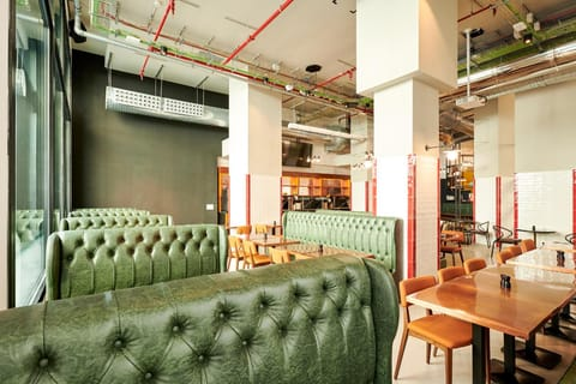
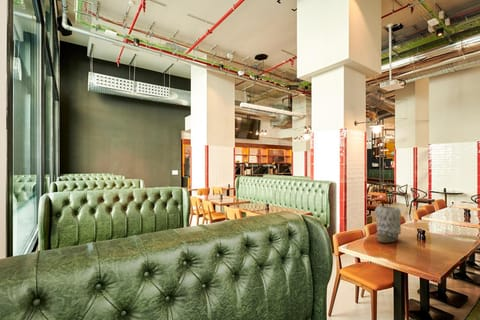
+ vase [373,205,403,244]
